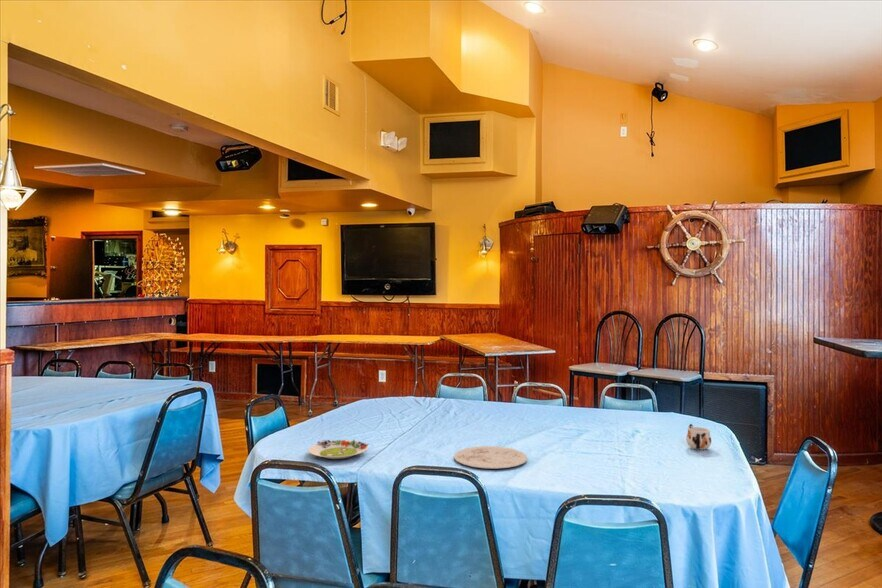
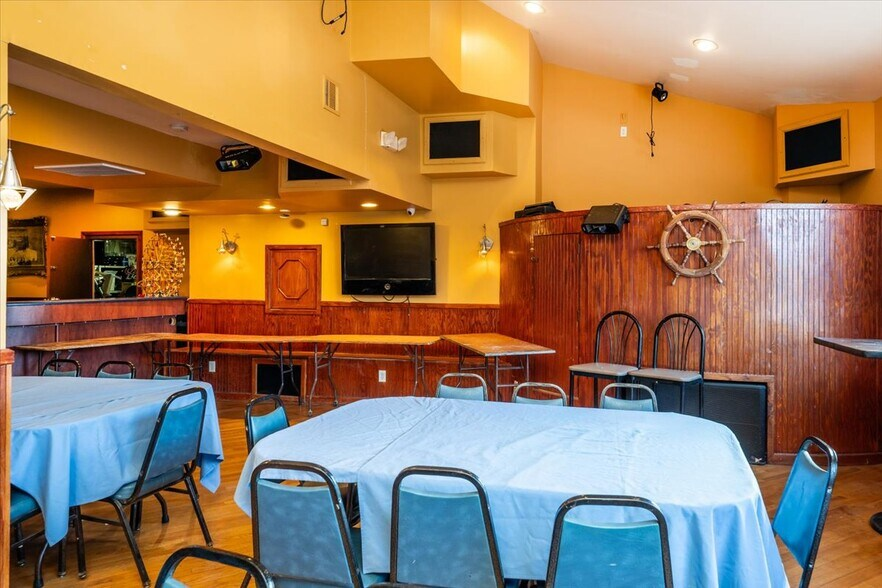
- salad plate [307,439,370,460]
- mug [685,423,712,451]
- plate [453,445,528,470]
